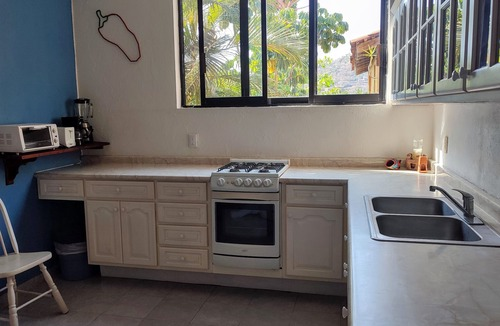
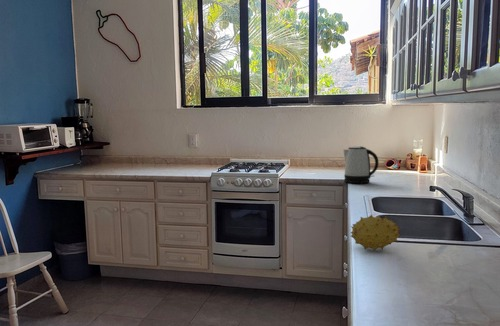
+ kettle [343,145,380,185]
+ fruit [350,214,401,252]
